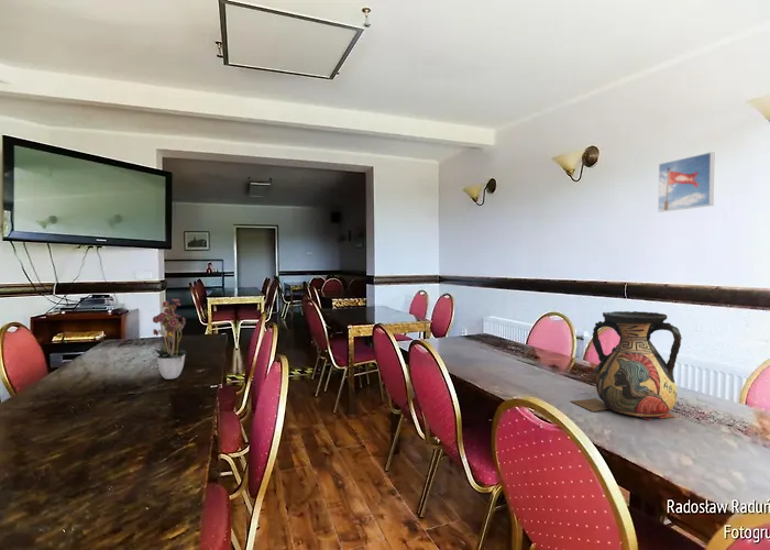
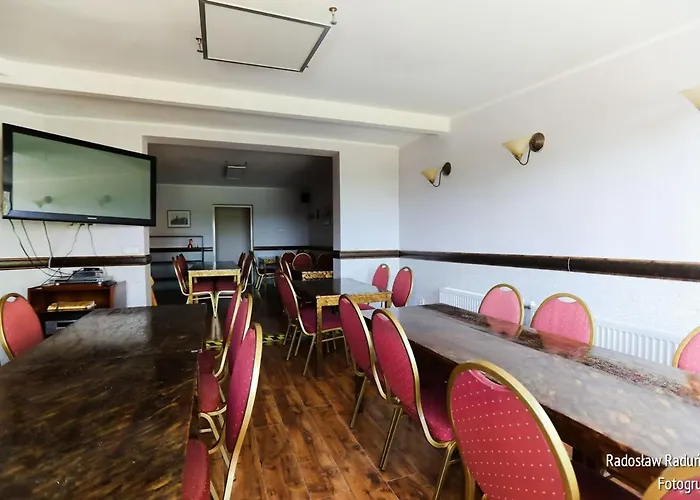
- flower arrangement [152,298,187,380]
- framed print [657,151,715,213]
- vase [571,310,683,421]
